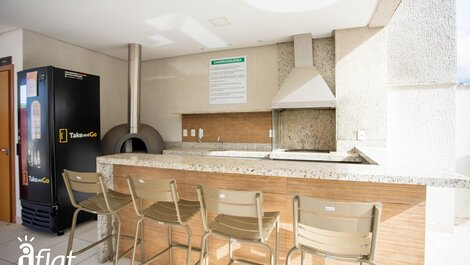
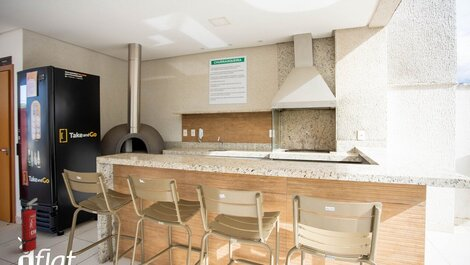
+ fire extinguisher [20,197,39,253]
